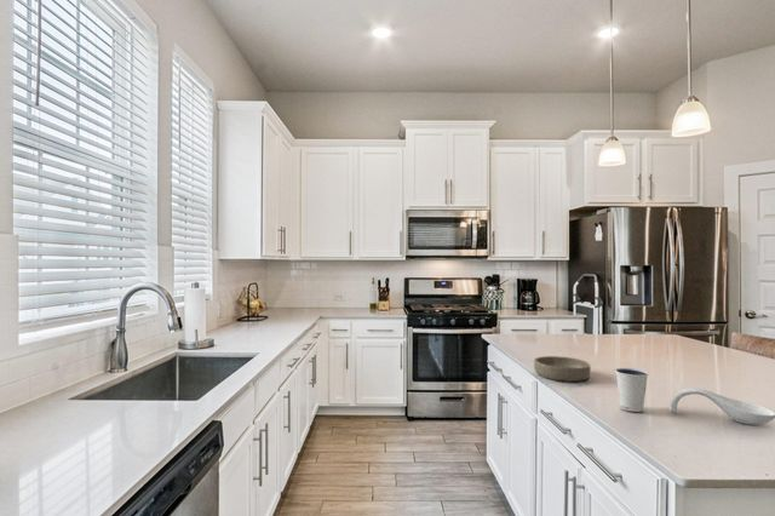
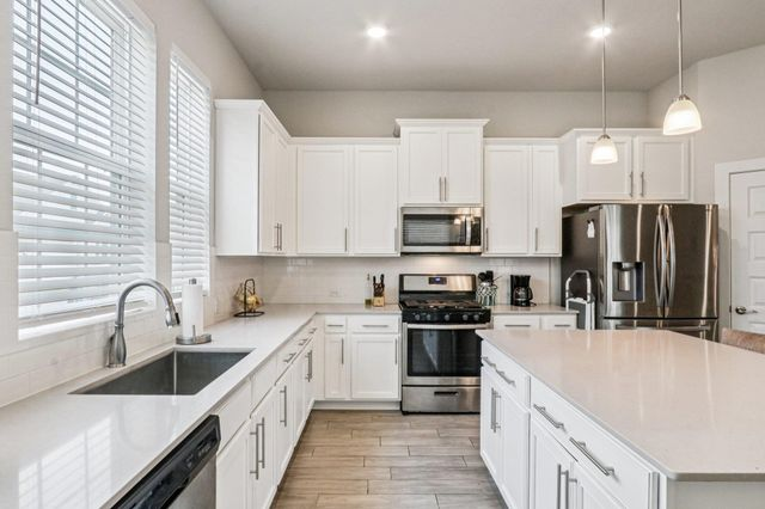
- spoon rest [668,386,775,426]
- bowl [533,355,592,383]
- dixie cup [614,367,649,413]
